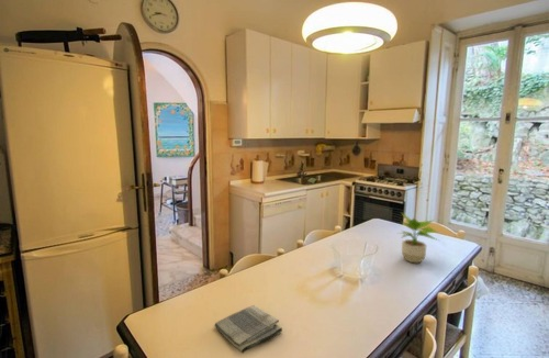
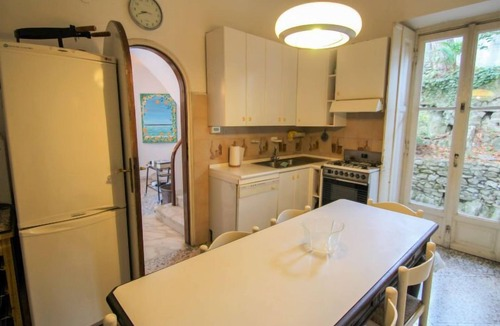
- potted plant [397,211,439,264]
- dish towel [214,304,283,355]
